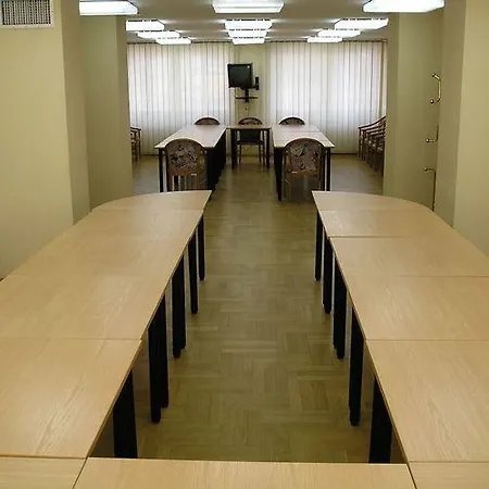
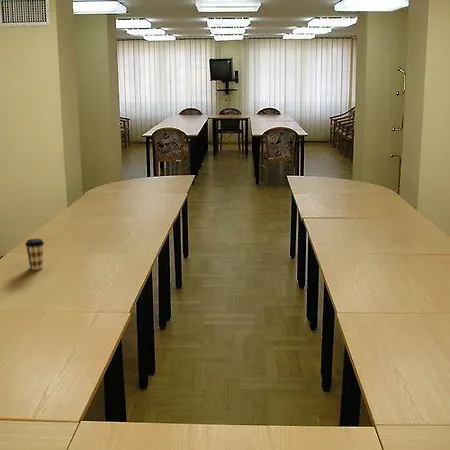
+ coffee cup [24,238,45,271]
